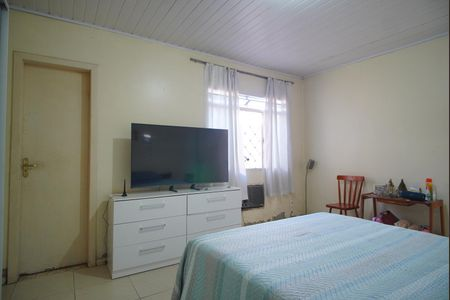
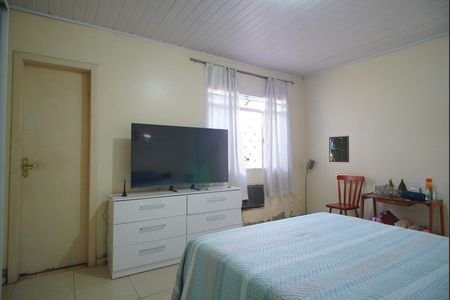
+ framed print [328,135,350,164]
